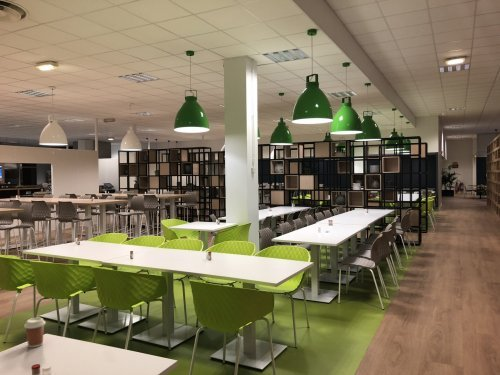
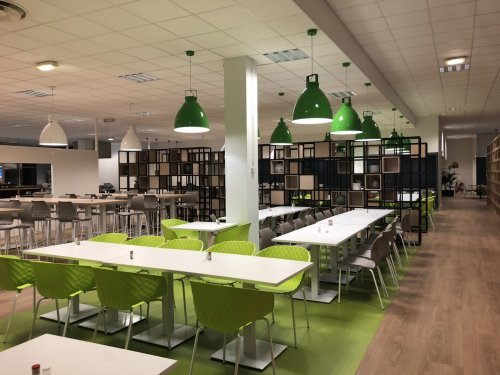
- coffee cup [23,317,47,348]
